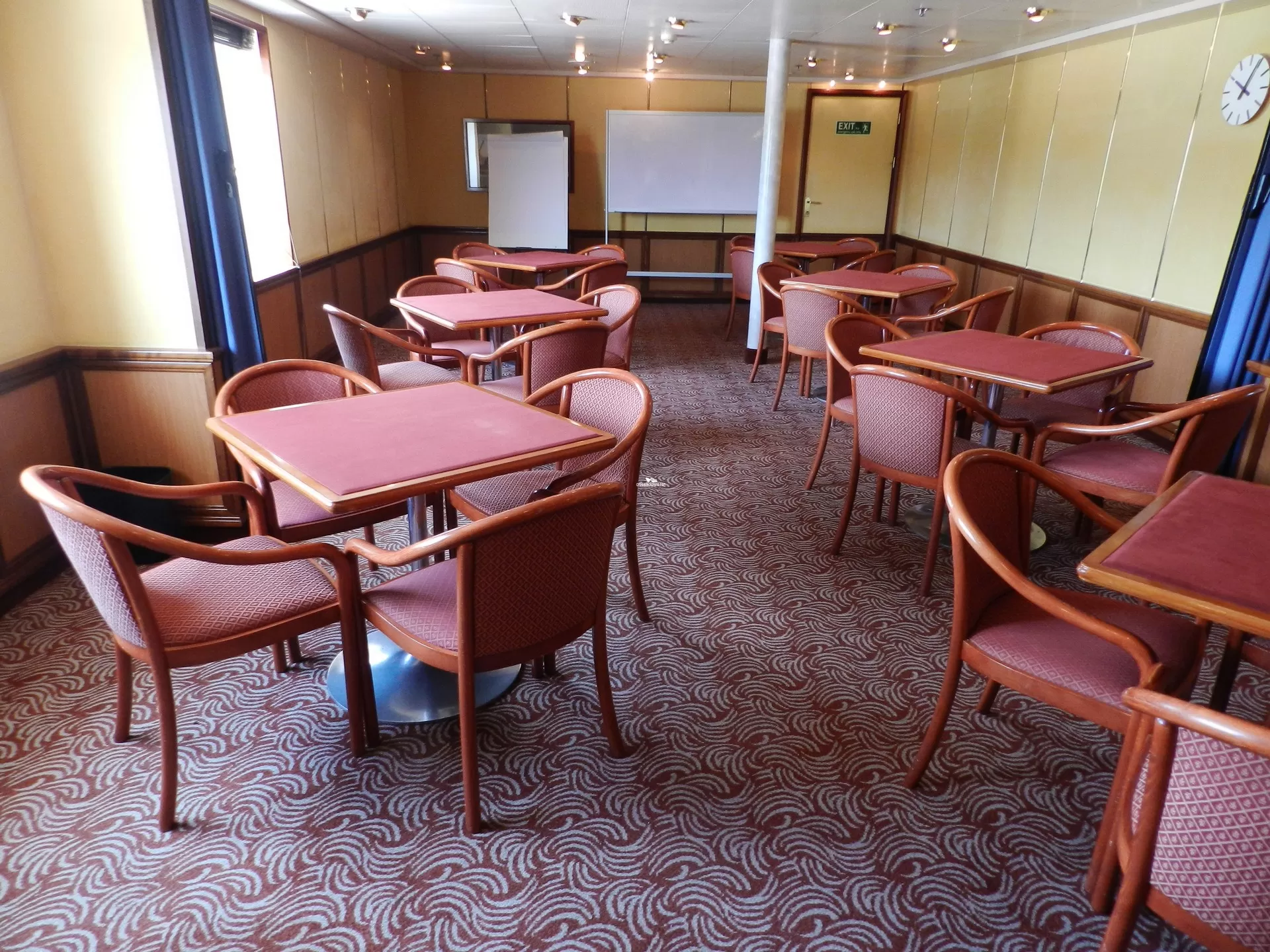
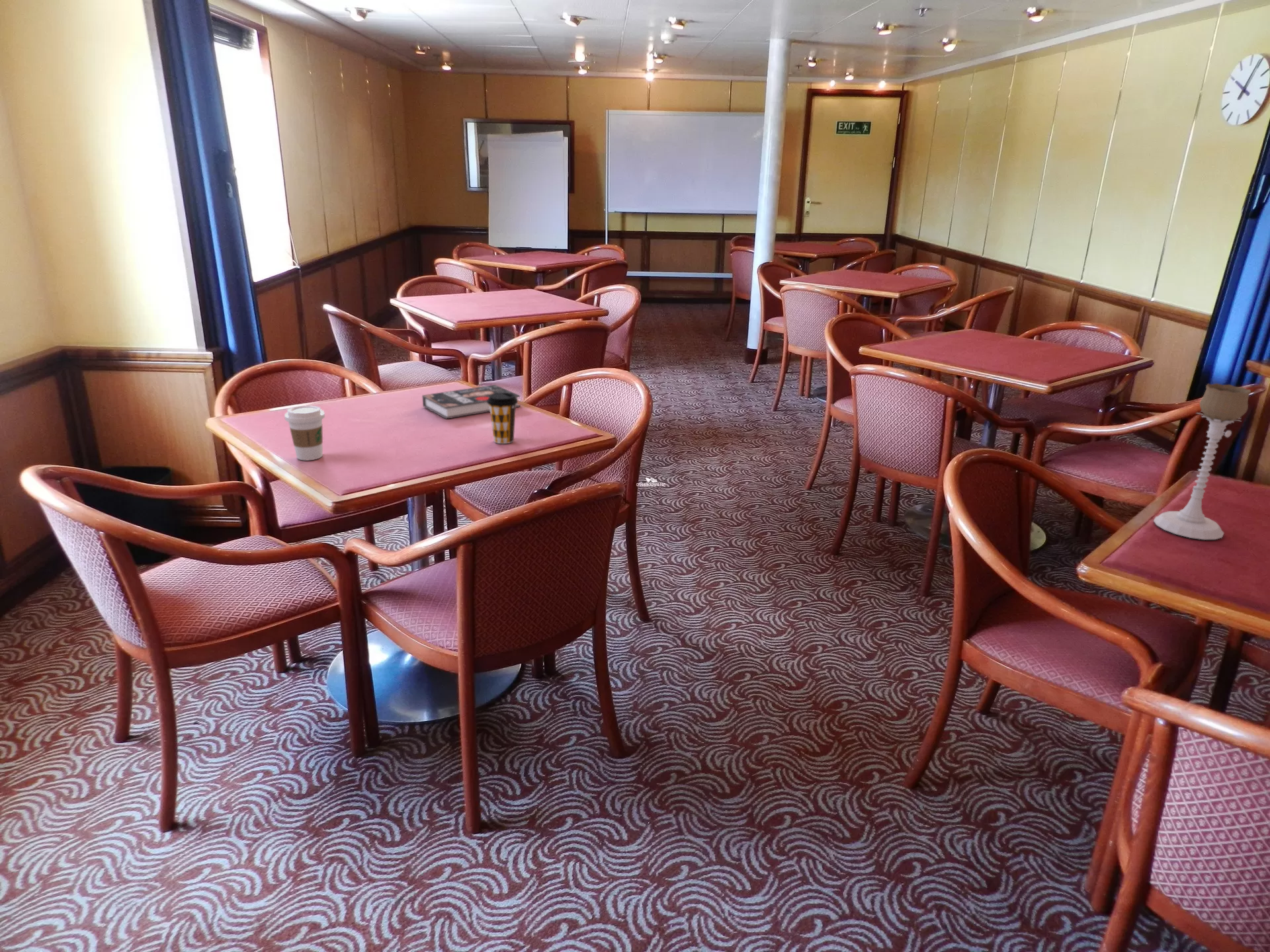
+ book [421,384,521,420]
+ candle holder [1153,383,1251,540]
+ coffee cup [284,405,325,461]
+ coffee cup [487,393,519,444]
